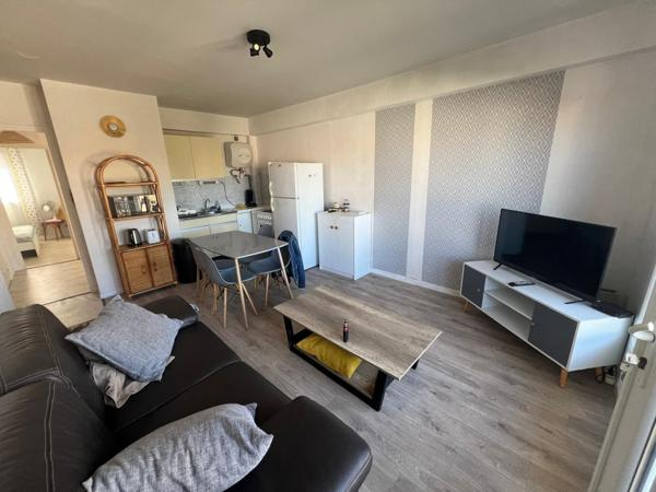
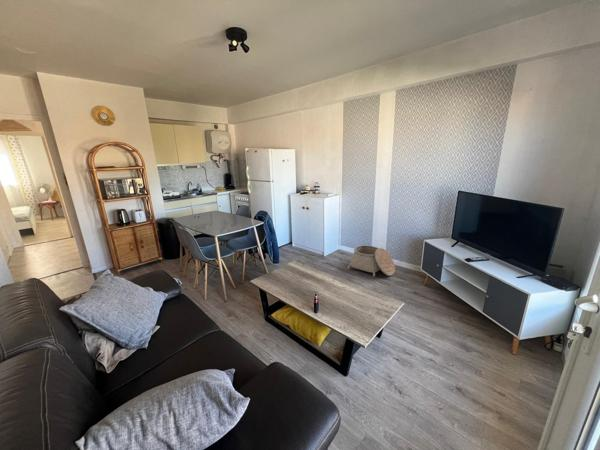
+ basket [346,245,396,277]
